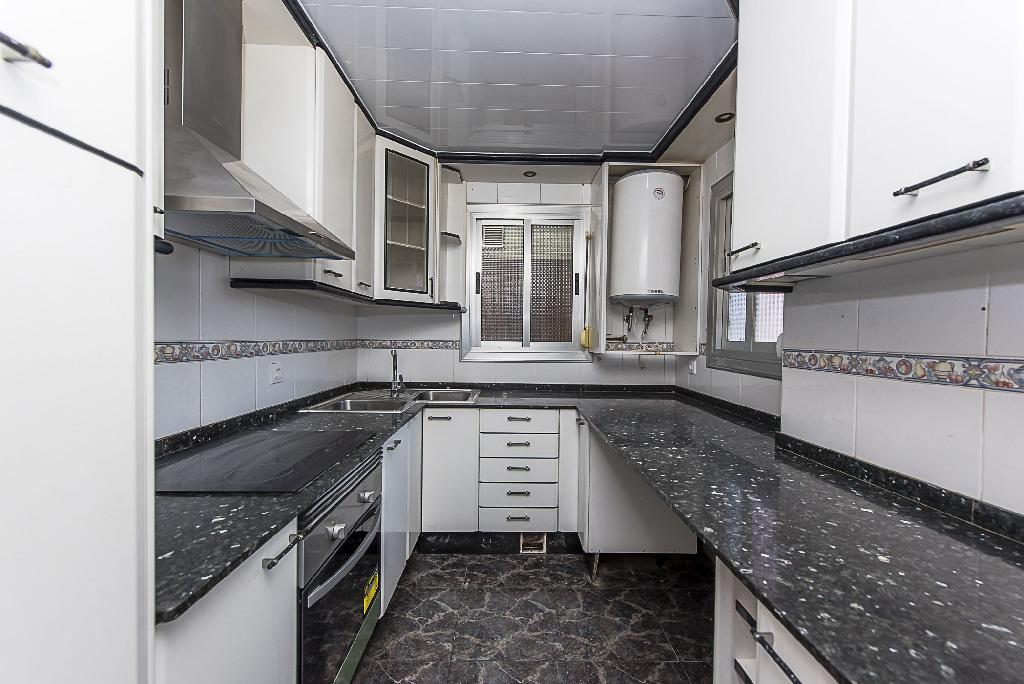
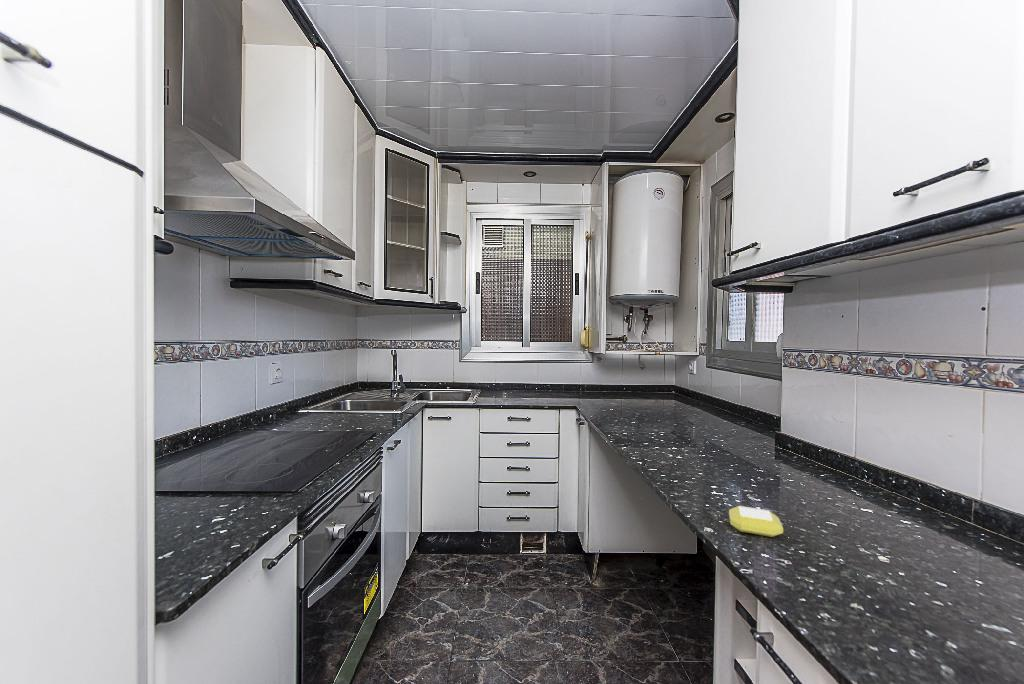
+ soap bar [728,505,784,538]
